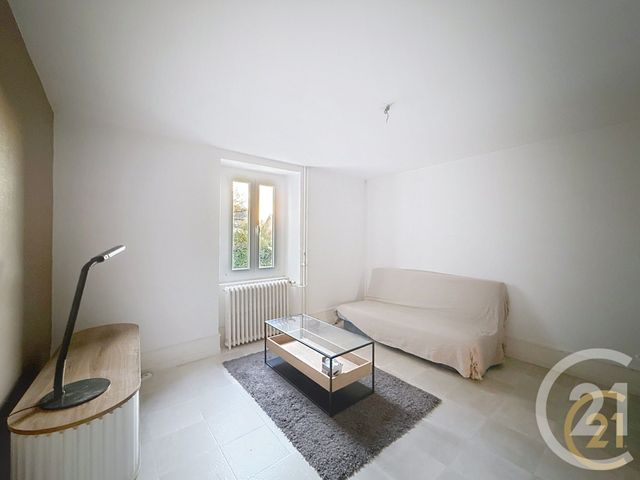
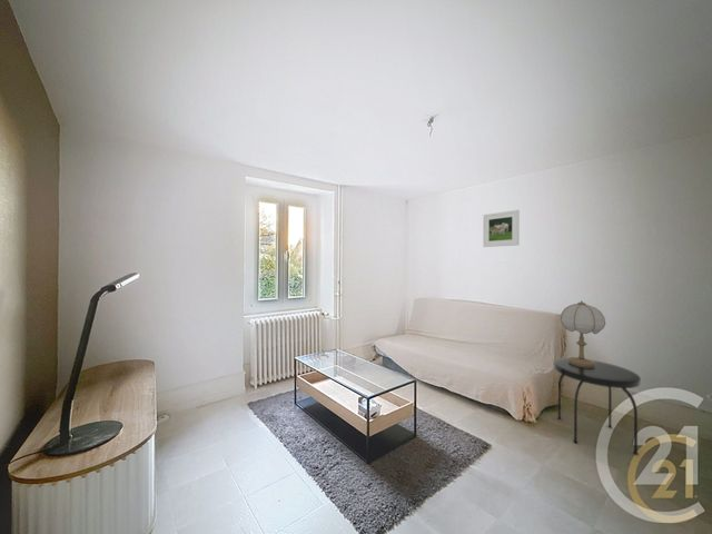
+ table lamp [560,299,606,367]
+ side table [553,357,642,456]
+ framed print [482,209,521,248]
